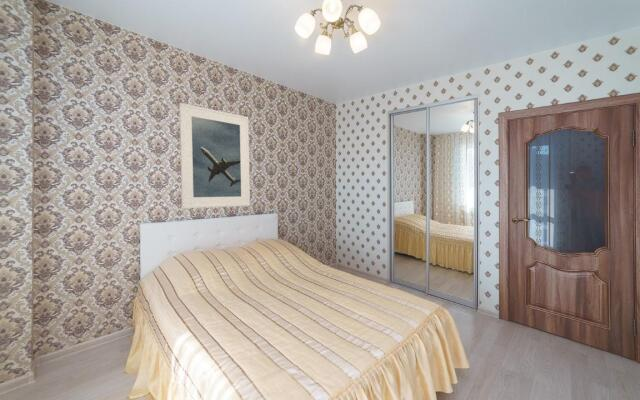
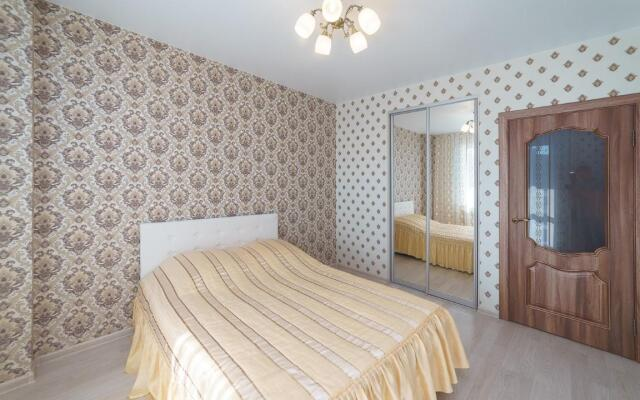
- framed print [178,102,251,210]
